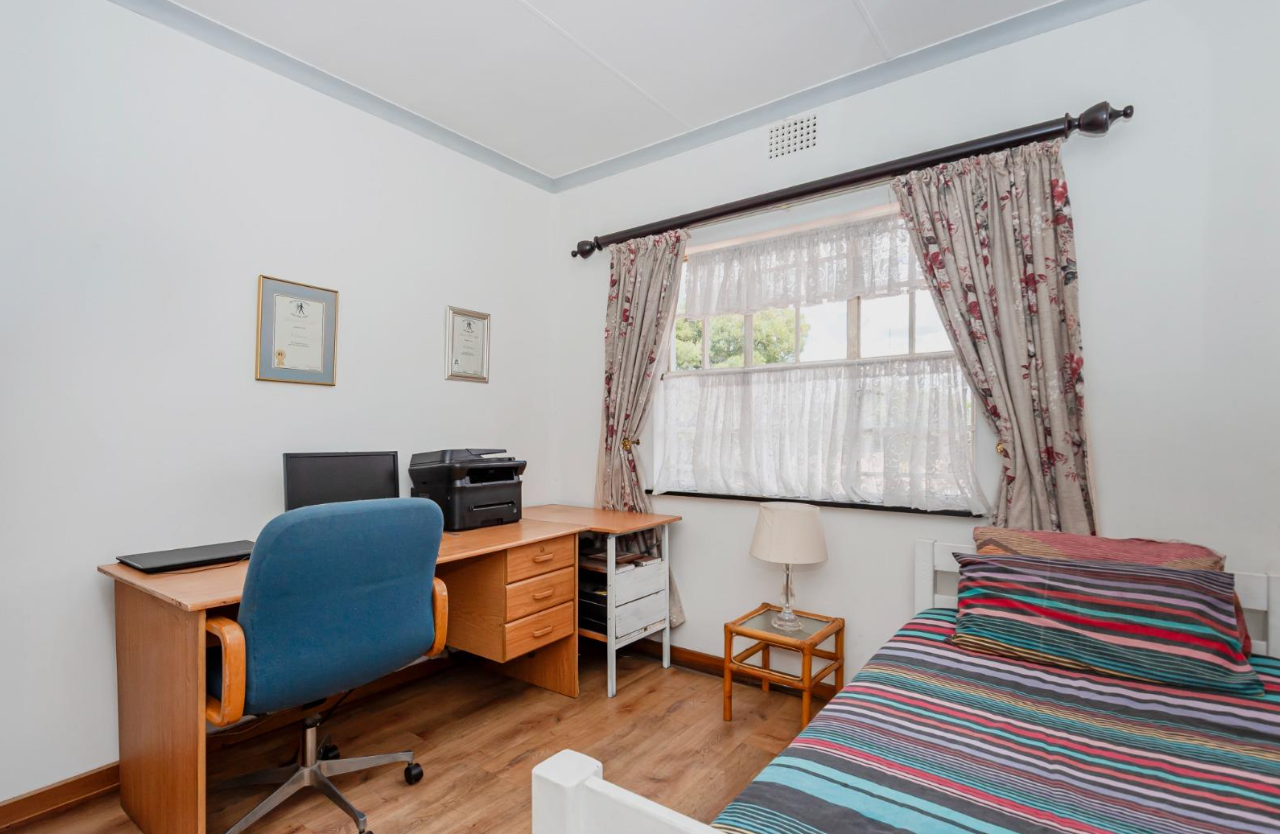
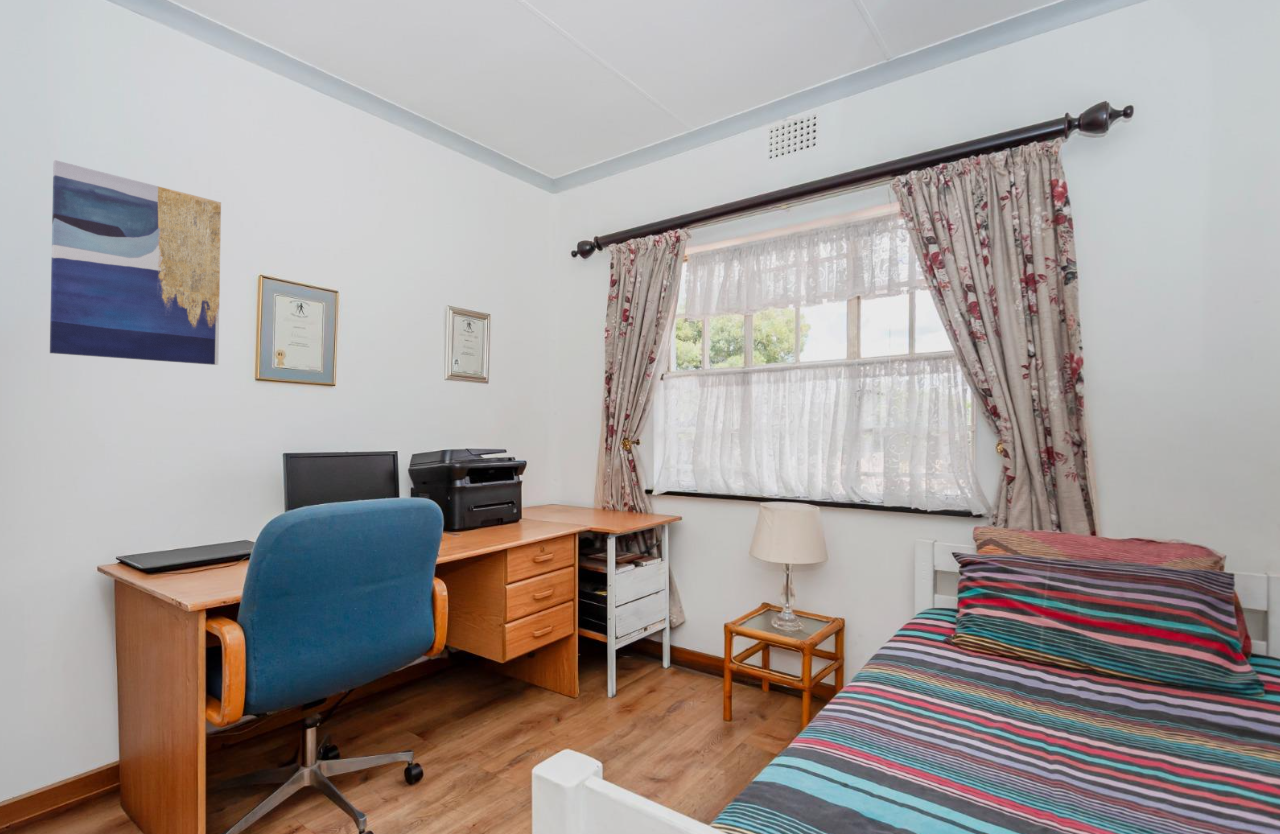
+ wall art [49,159,222,366]
